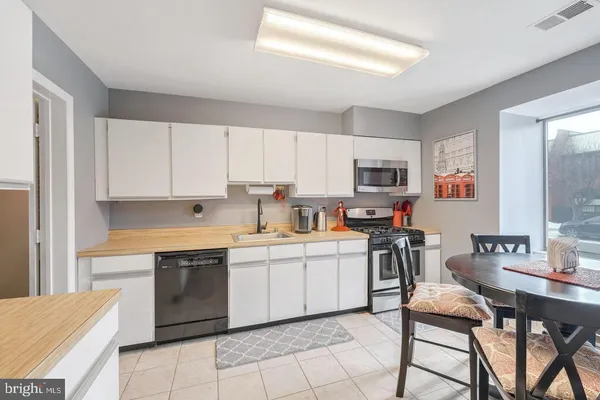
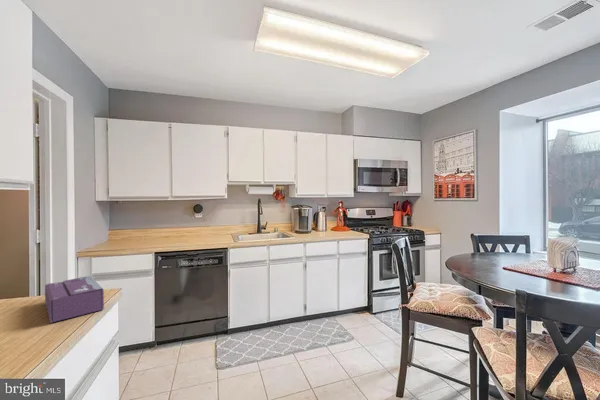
+ tissue box [44,275,105,324]
